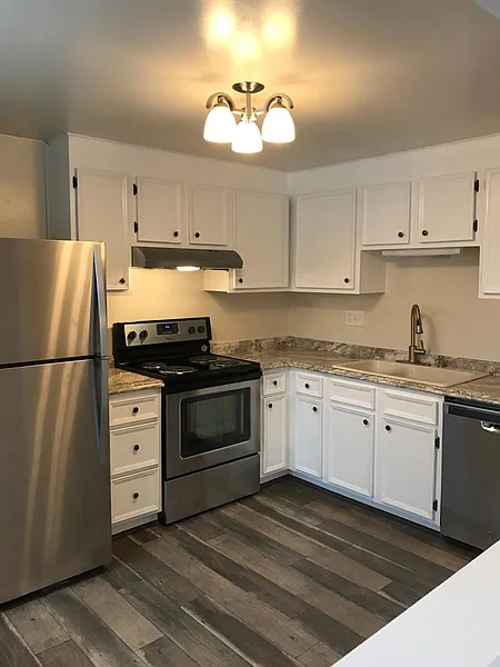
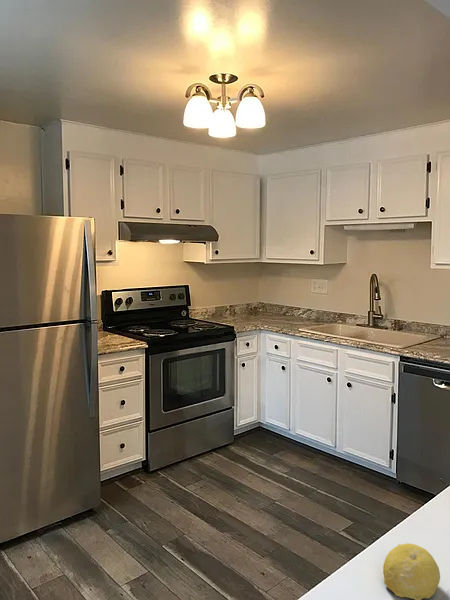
+ fruit [382,543,441,600]
